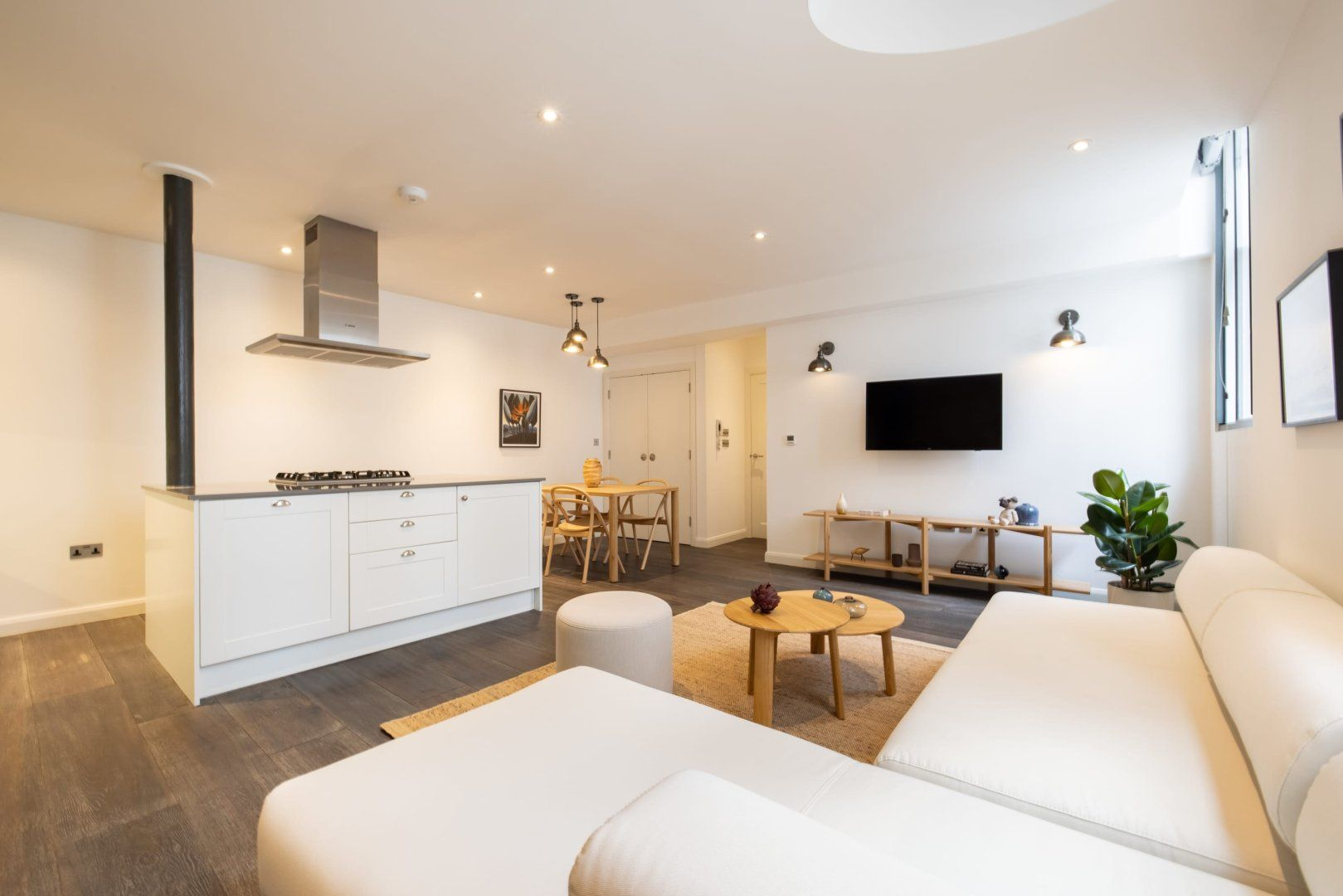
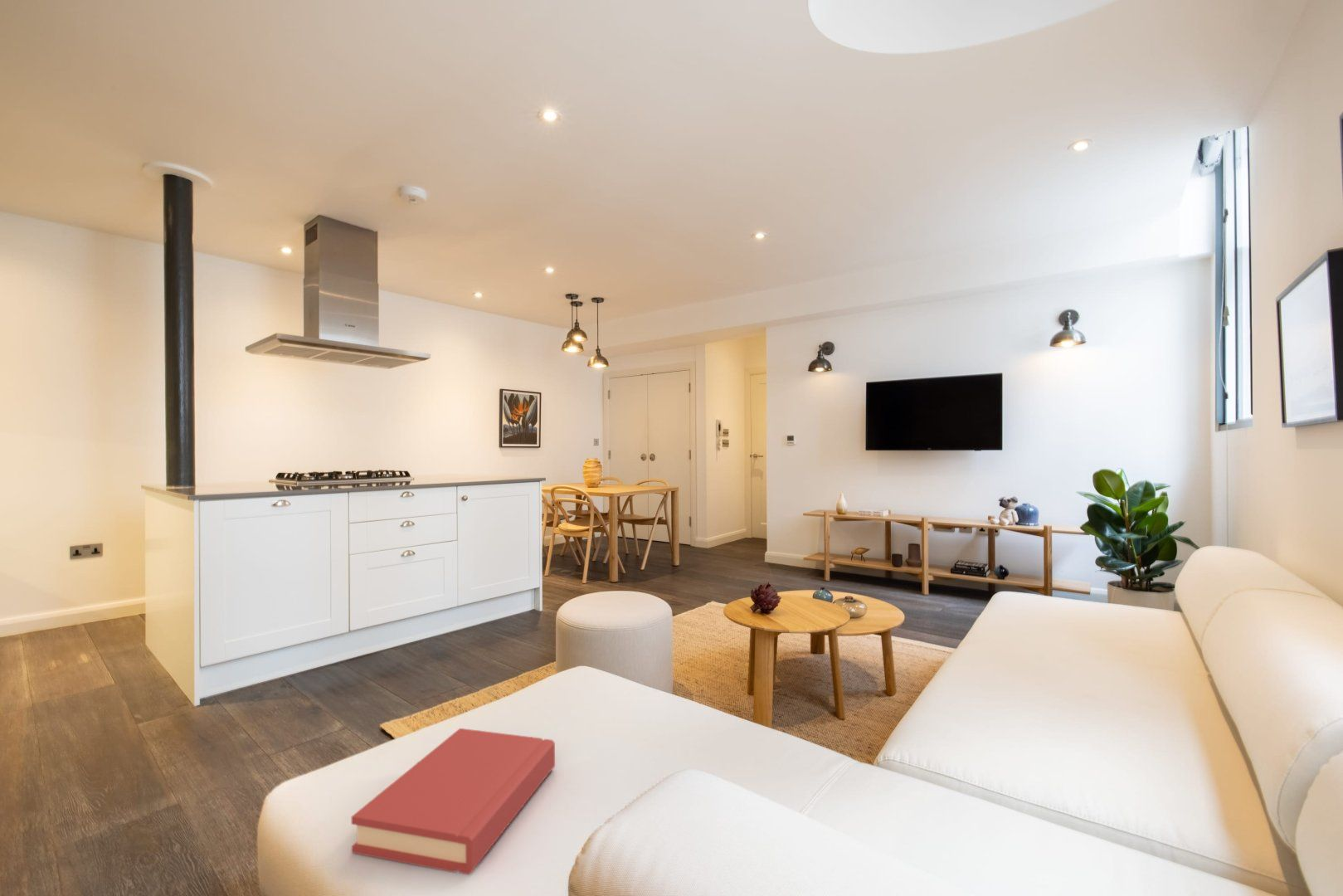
+ hardback book [351,728,556,875]
